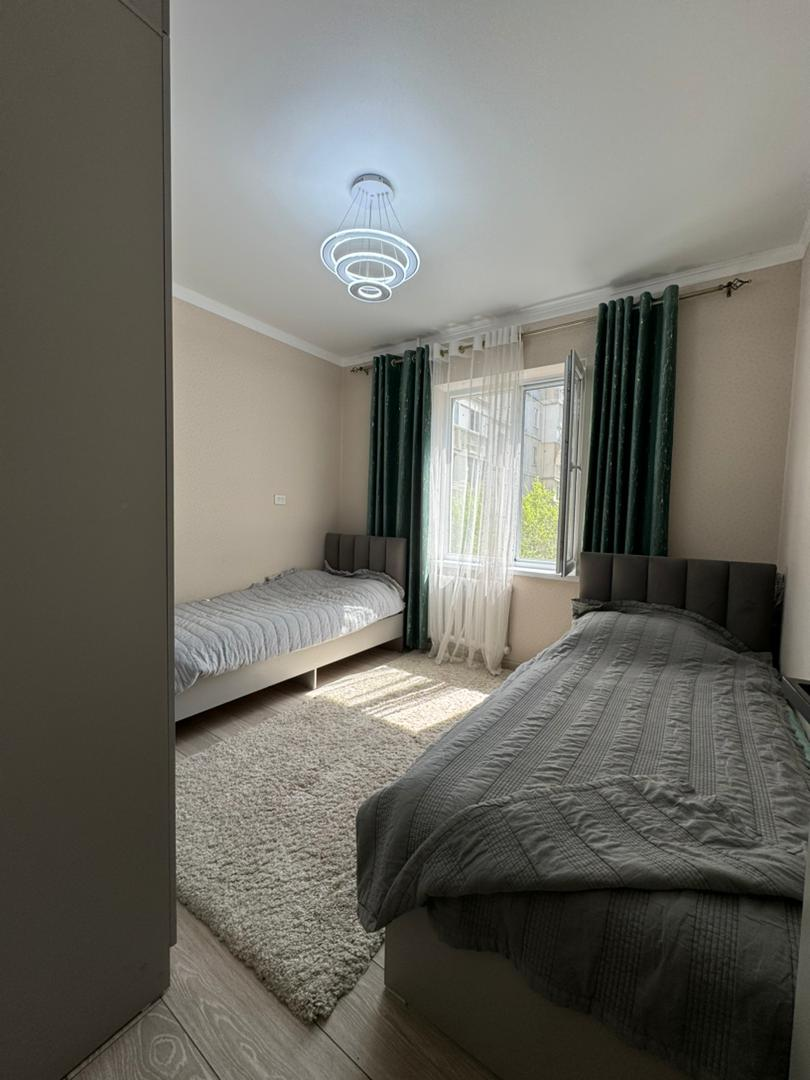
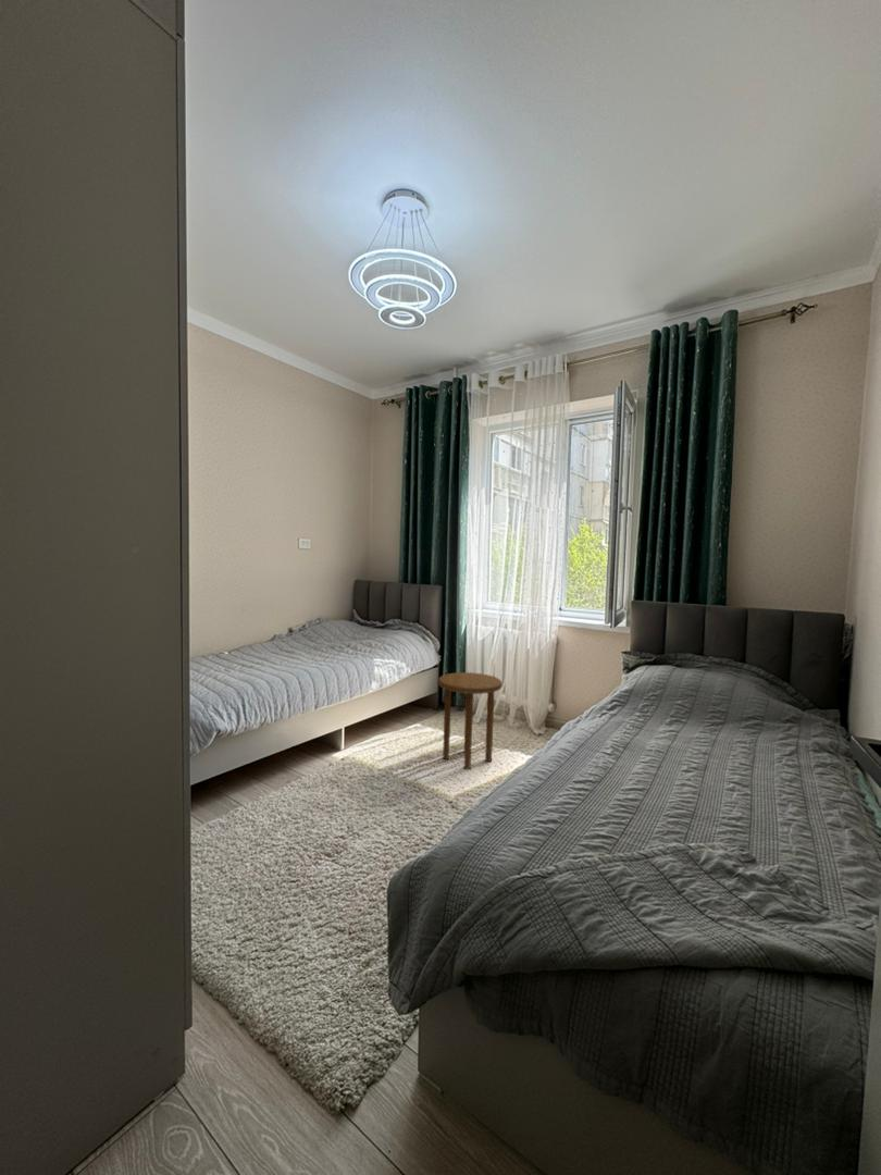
+ side table [437,671,504,770]
